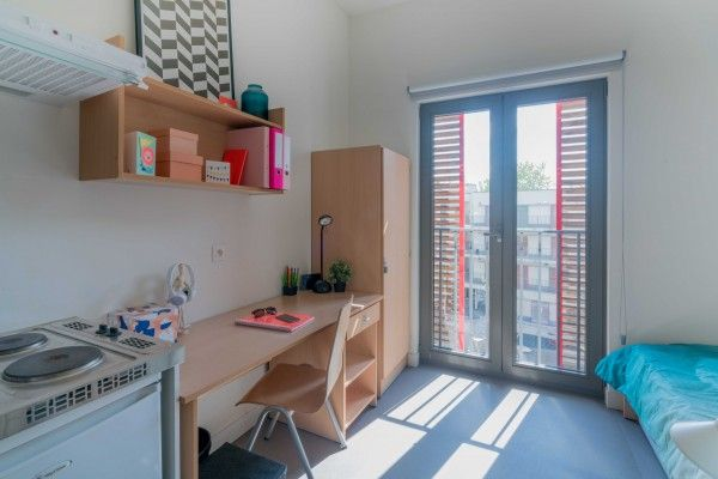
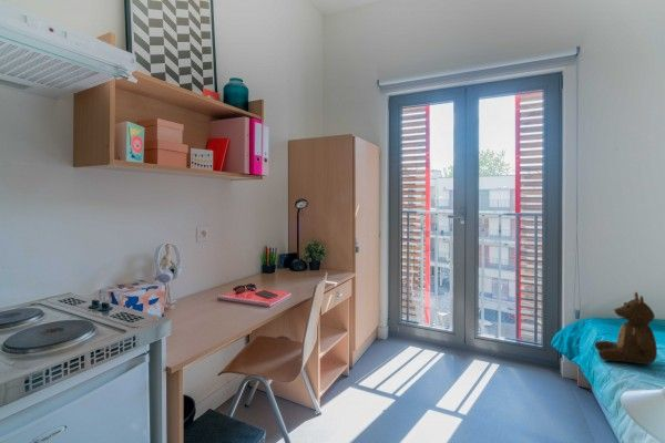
+ teddy bear [594,291,658,365]
